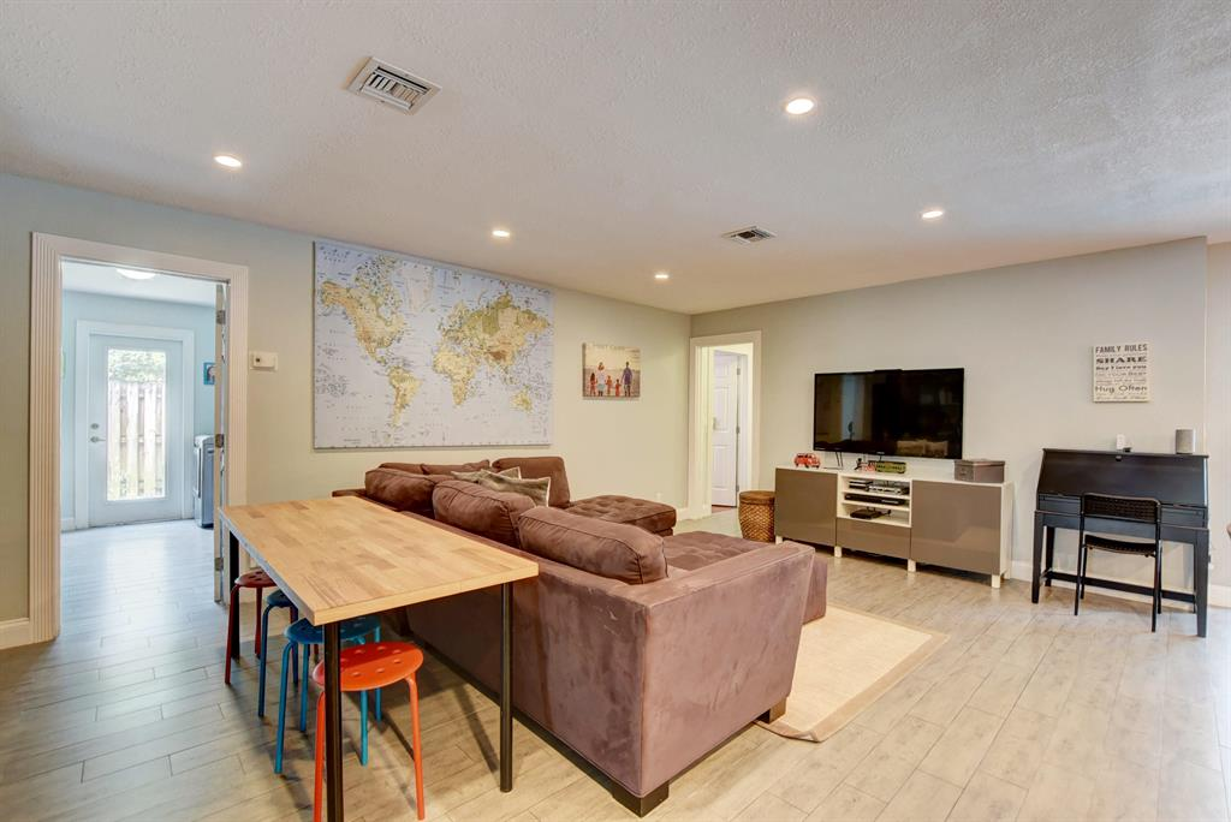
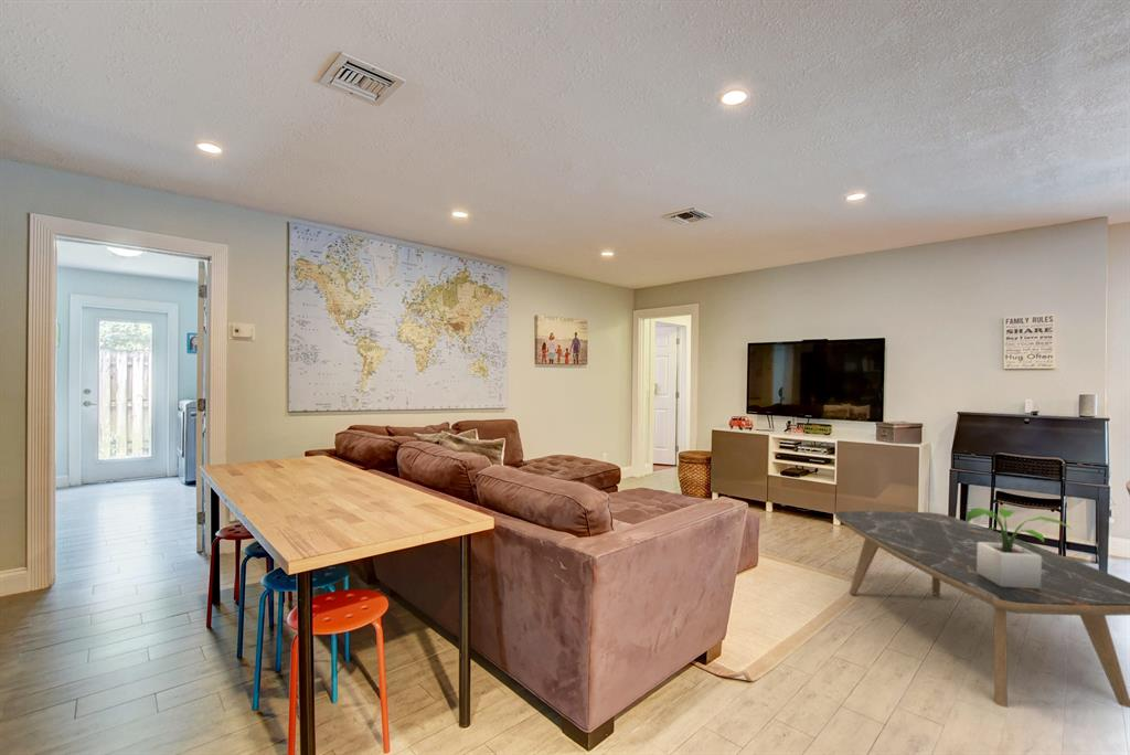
+ coffee table [834,510,1130,709]
+ potted plant [964,507,1073,589]
